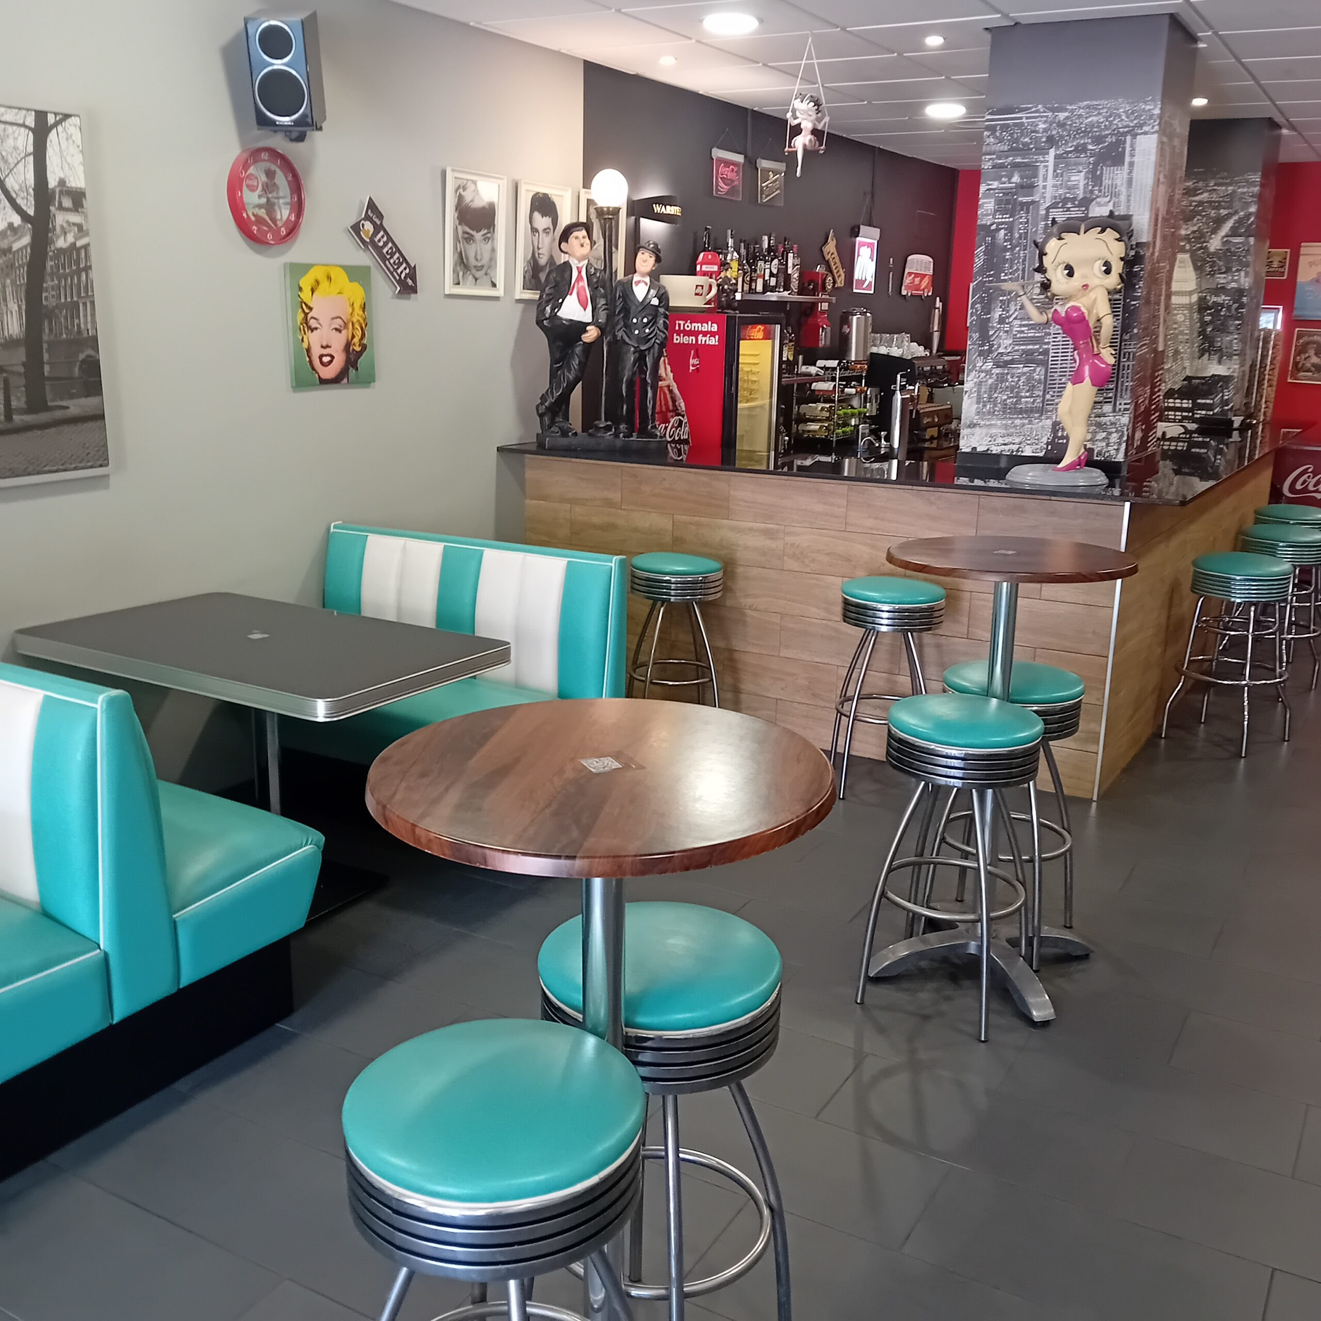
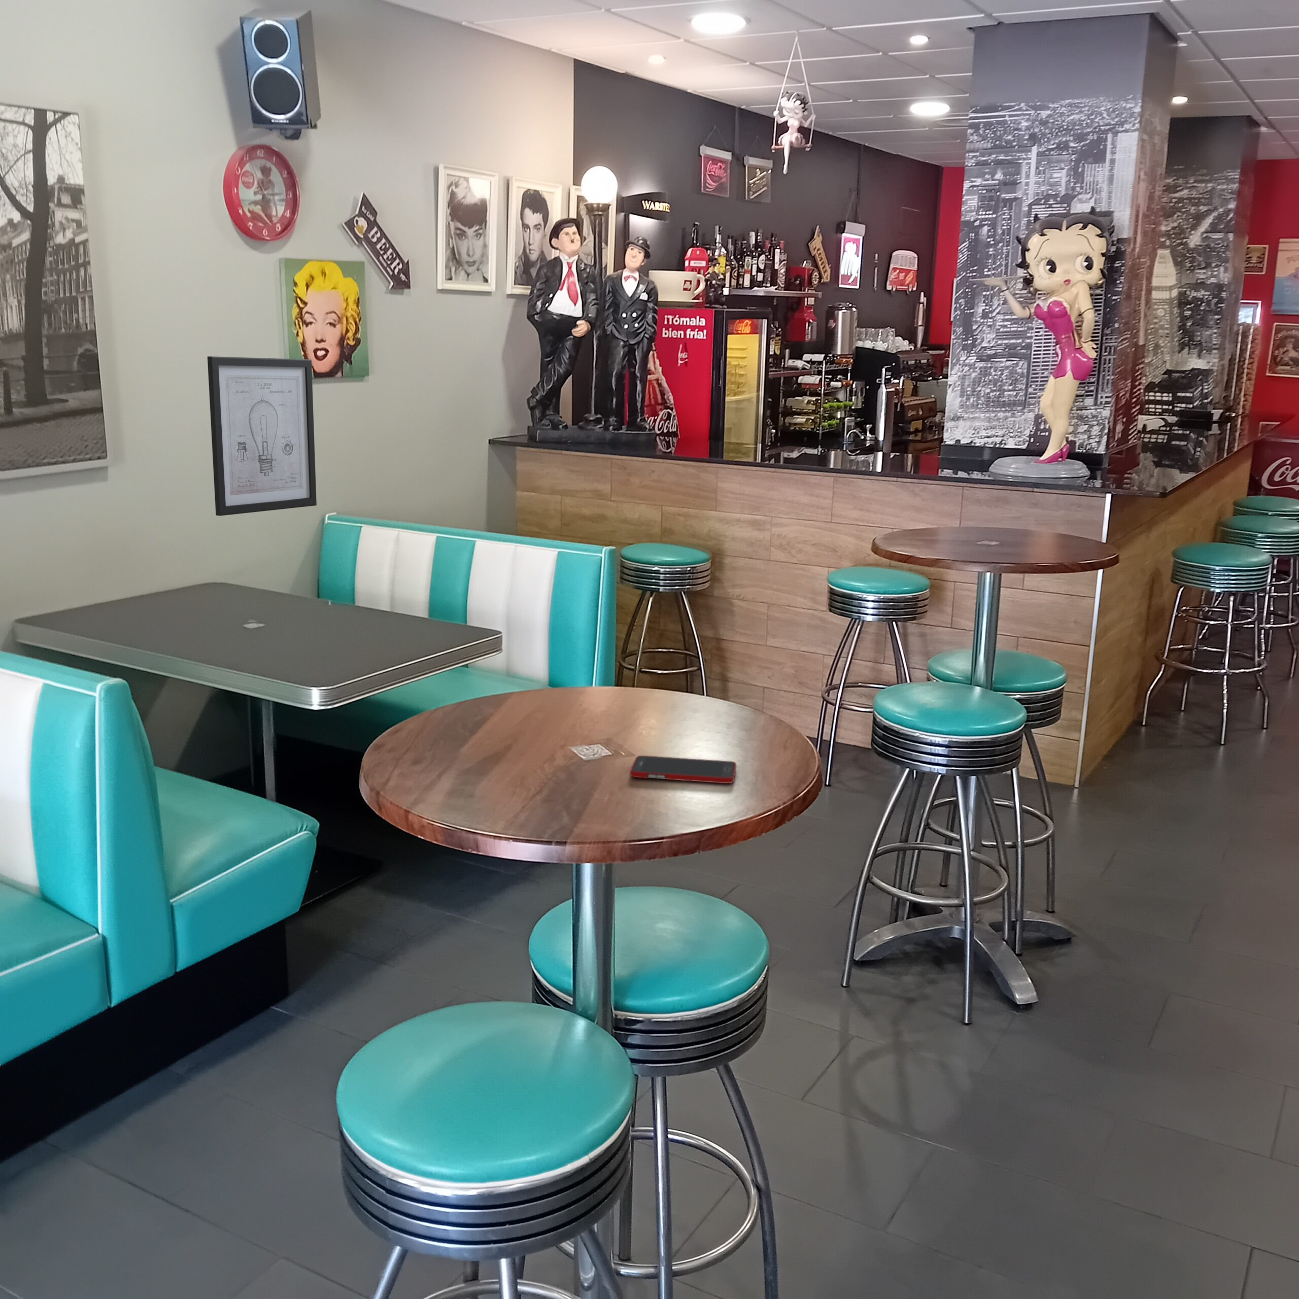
+ cell phone [629,755,736,784]
+ wall art [207,356,318,516]
